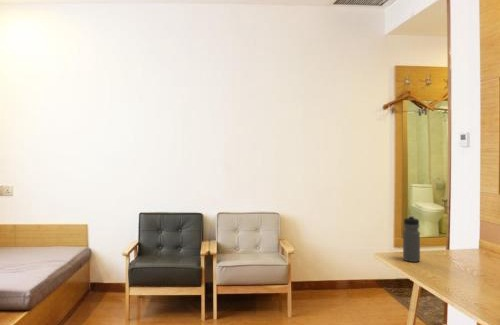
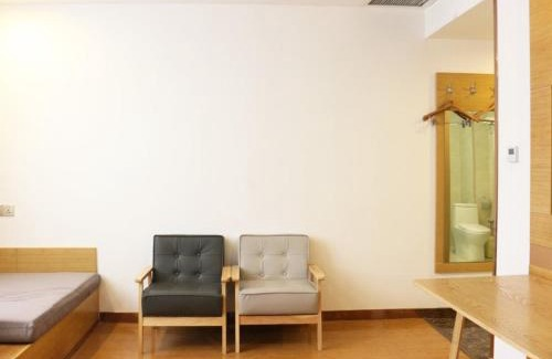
- water bottle [402,214,421,263]
